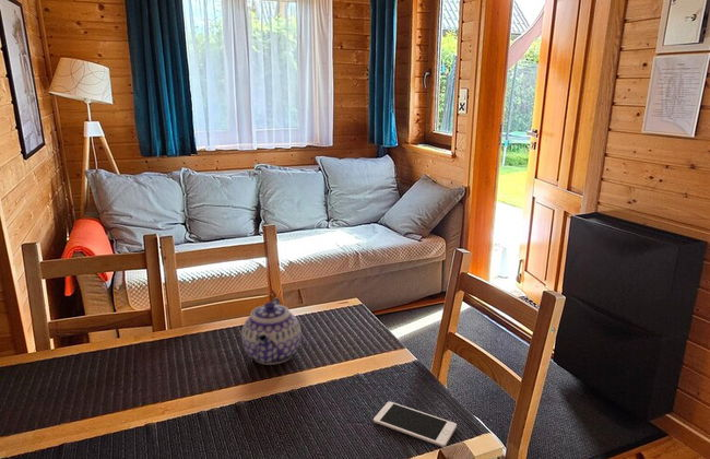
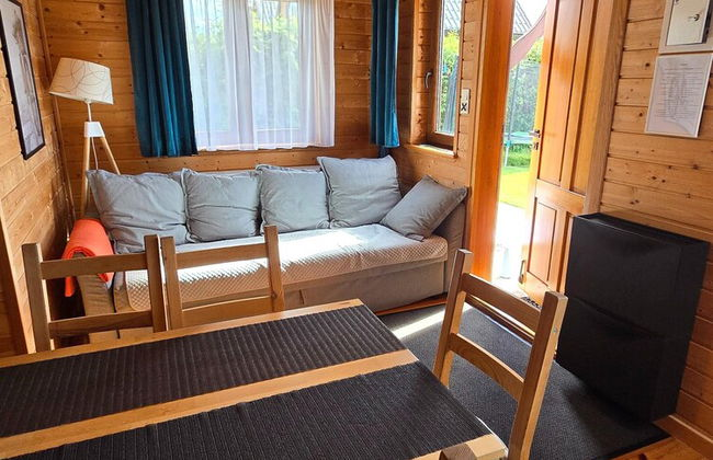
- cell phone [372,400,458,448]
- teapot [240,297,303,366]
